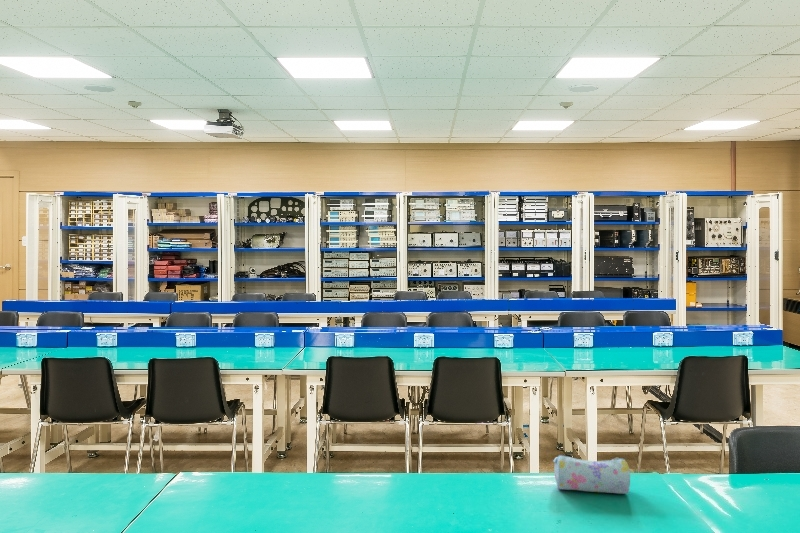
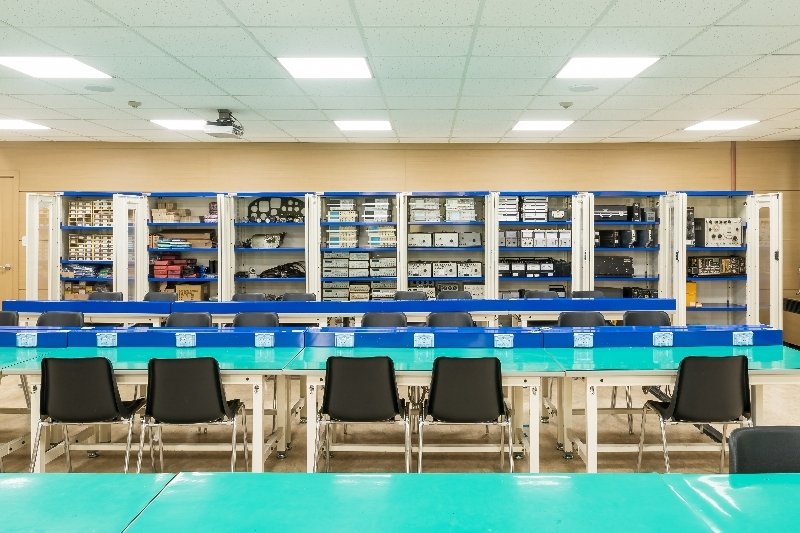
- pencil case [552,454,631,495]
